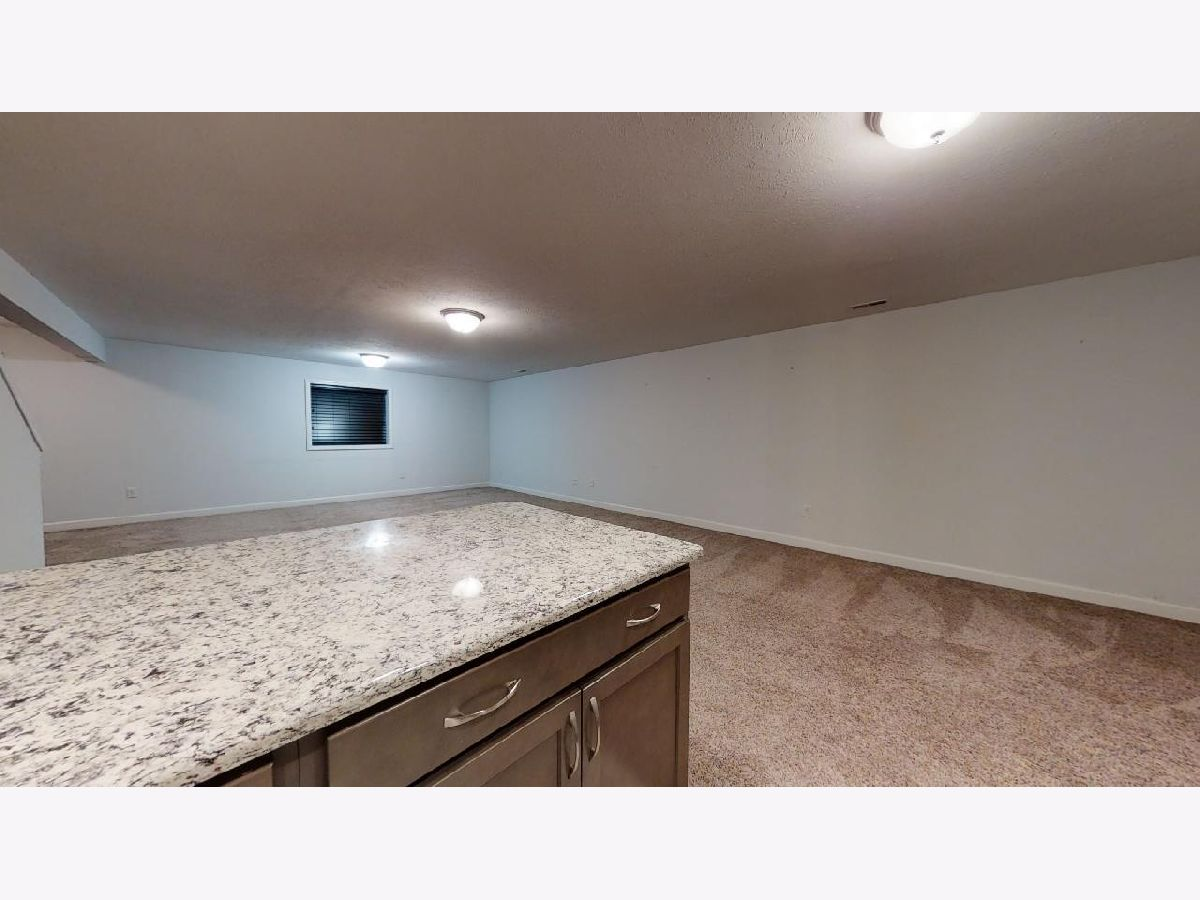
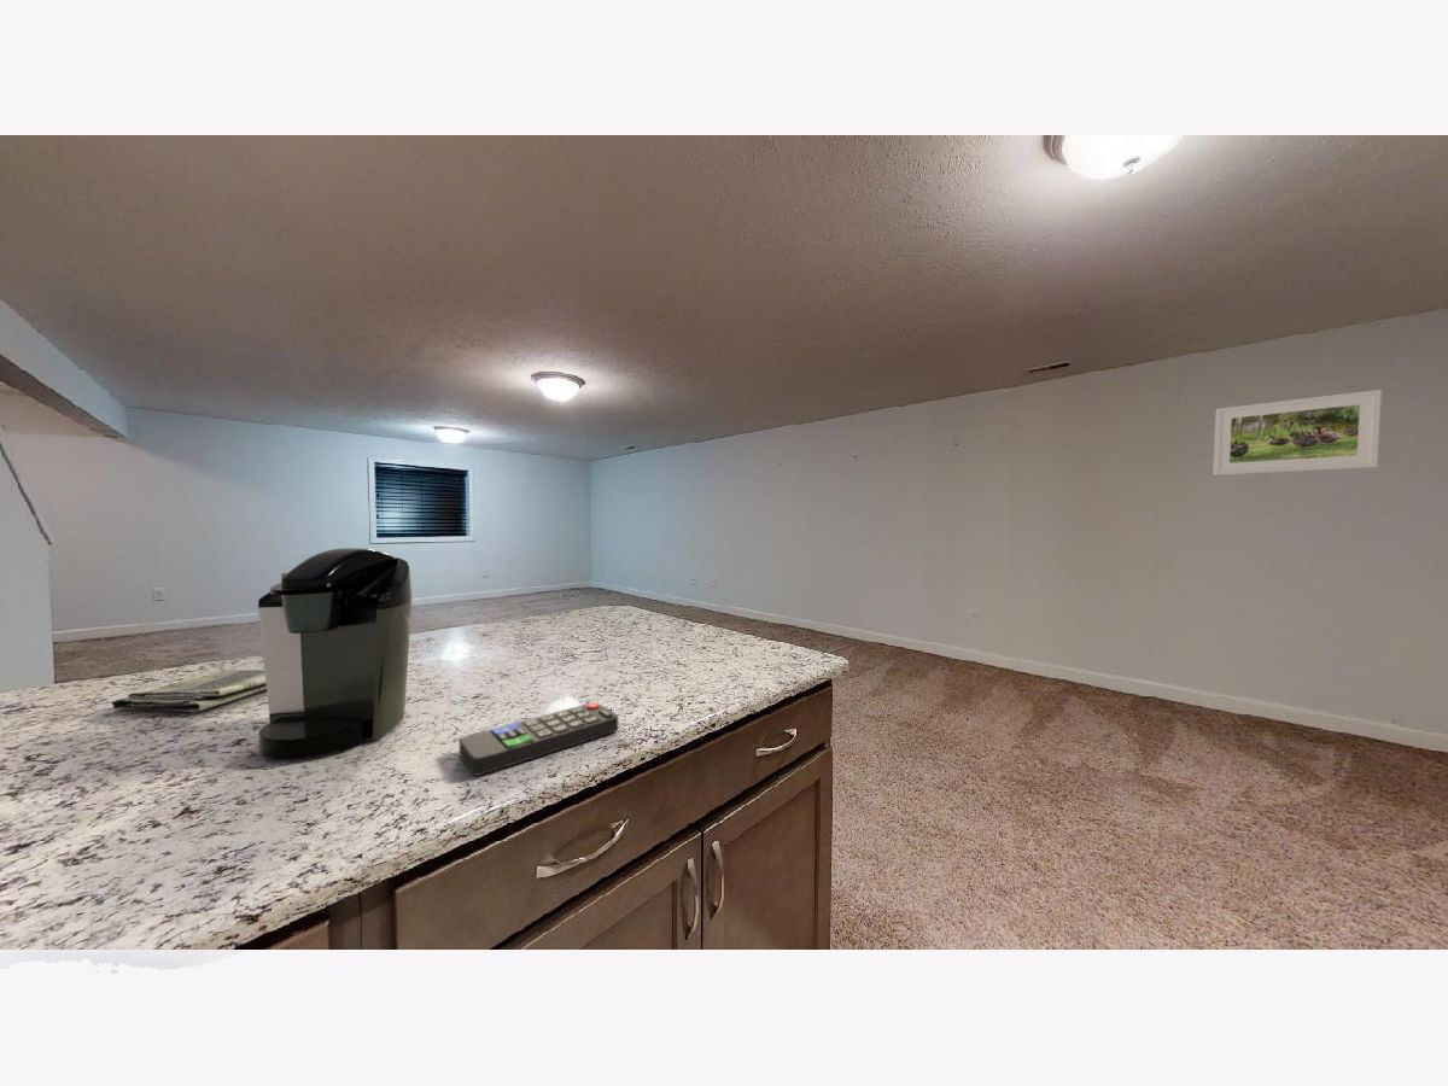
+ dish towel [110,668,267,713]
+ coffee maker [257,547,413,761]
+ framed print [1213,389,1383,477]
+ remote control [459,701,619,776]
